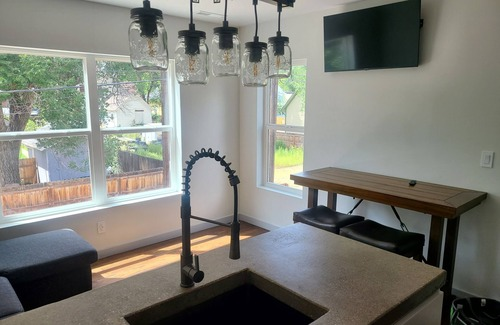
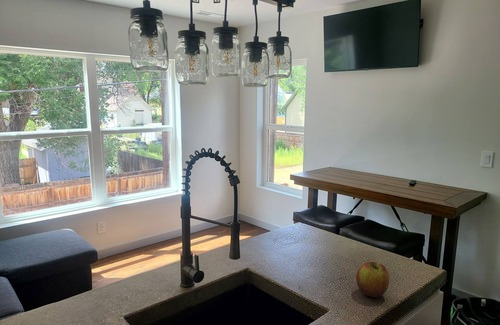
+ apple [355,261,390,298]
